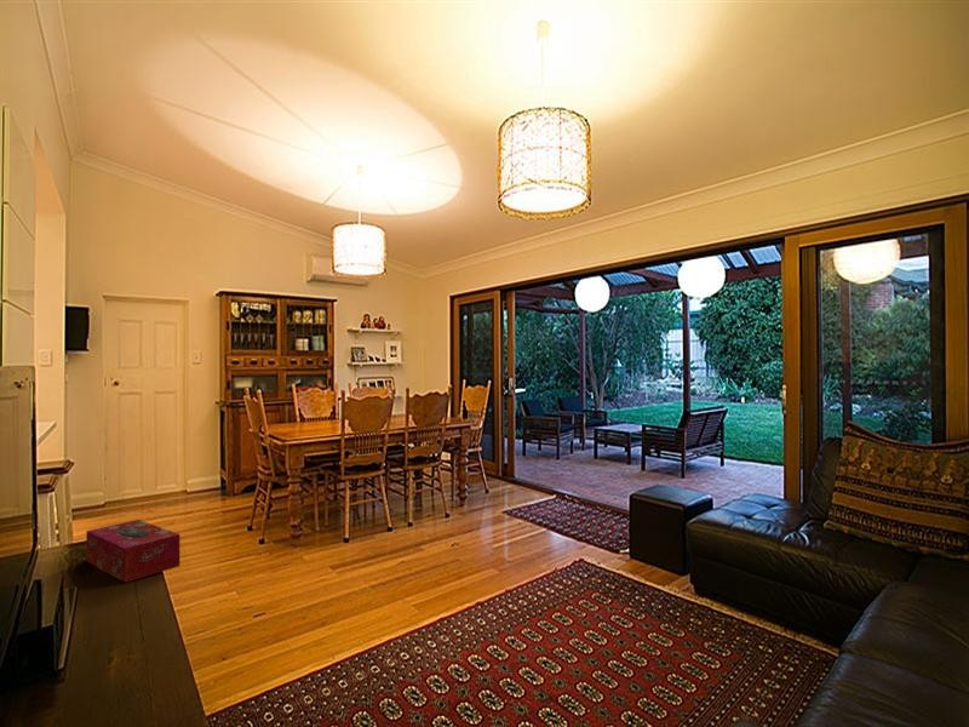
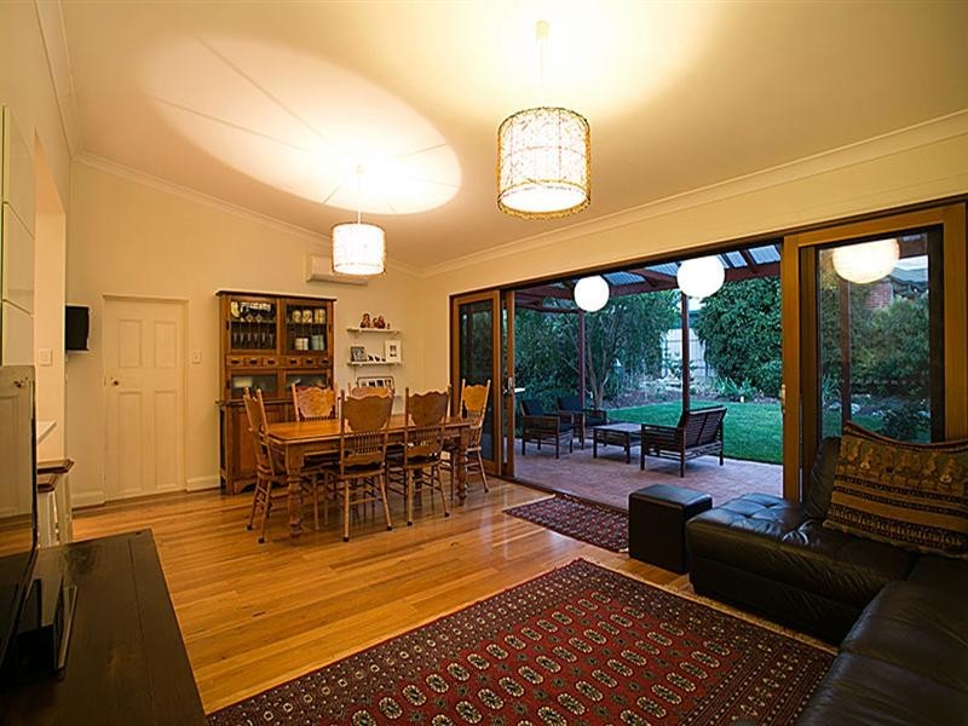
- tissue box [85,519,180,584]
